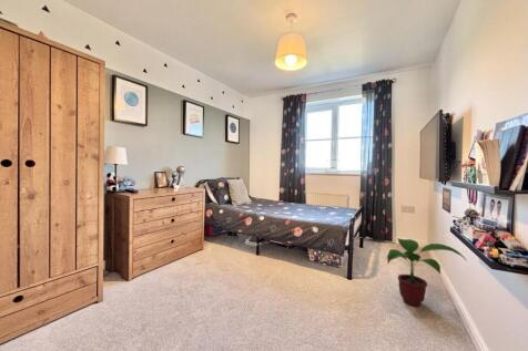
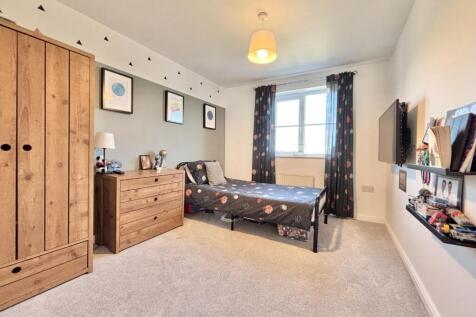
- potted plant [385,237,468,307]
